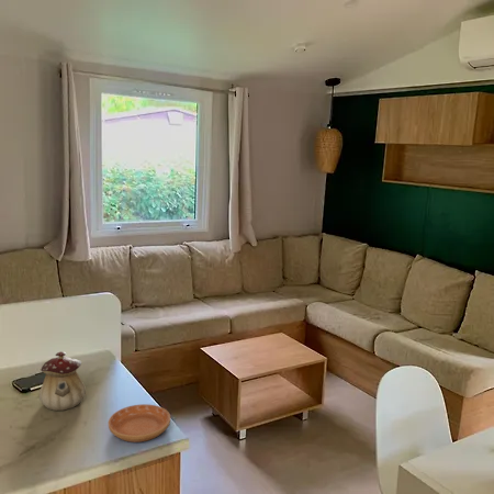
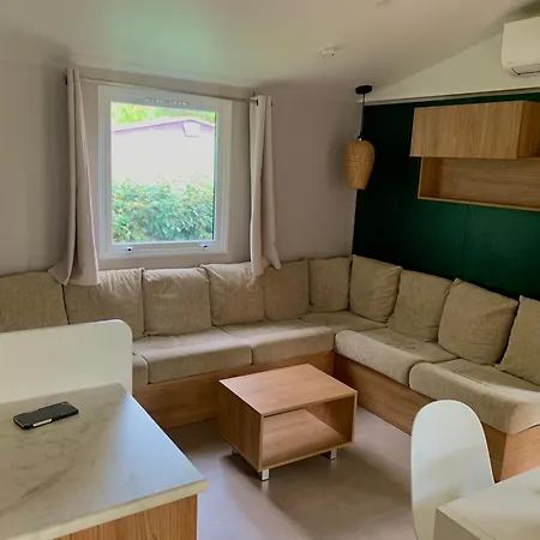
- saucer [108,403,171,444]
- teapot [38,350,87,412]
